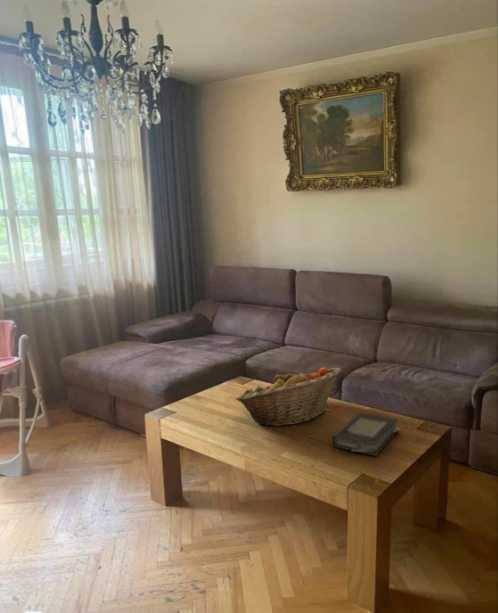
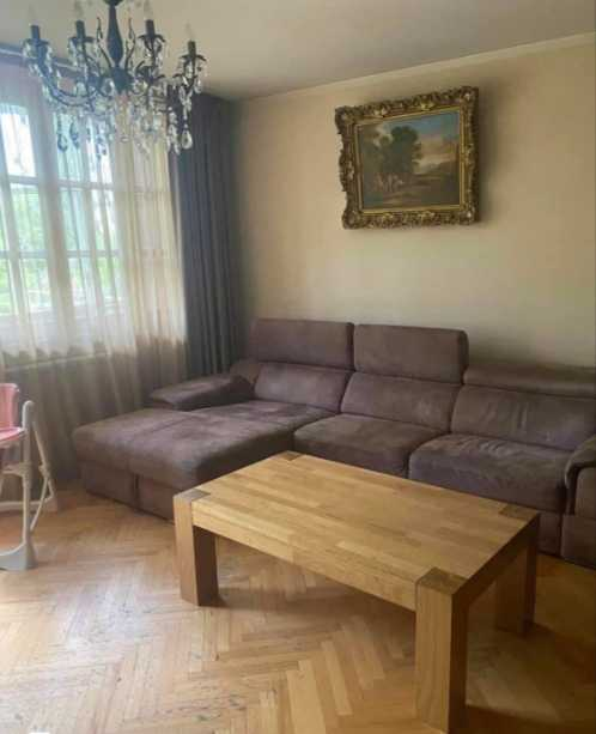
- book [331,412,403,457]
- fruit basket [235,366,342,427]
